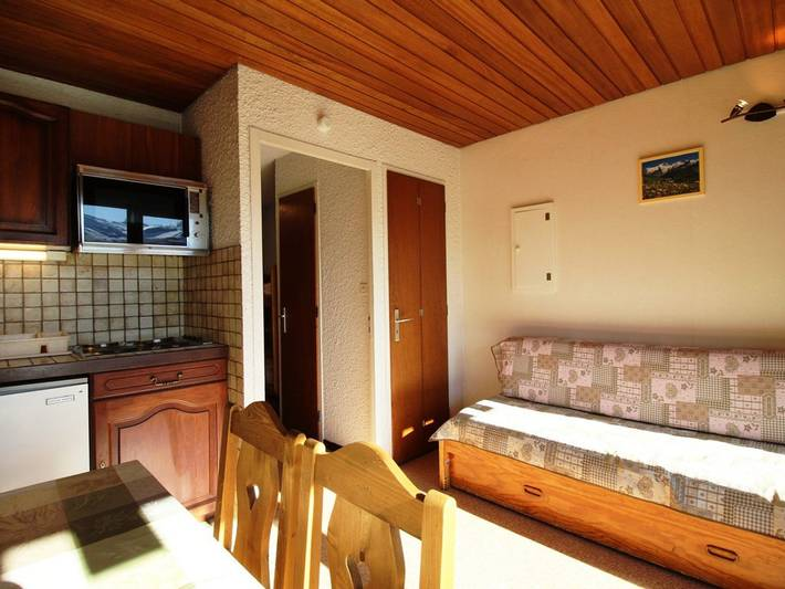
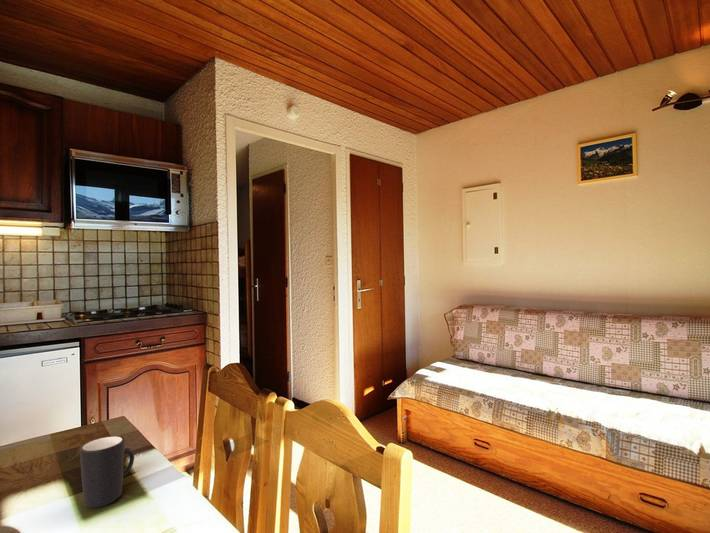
+ mug [78,435,135,508]
